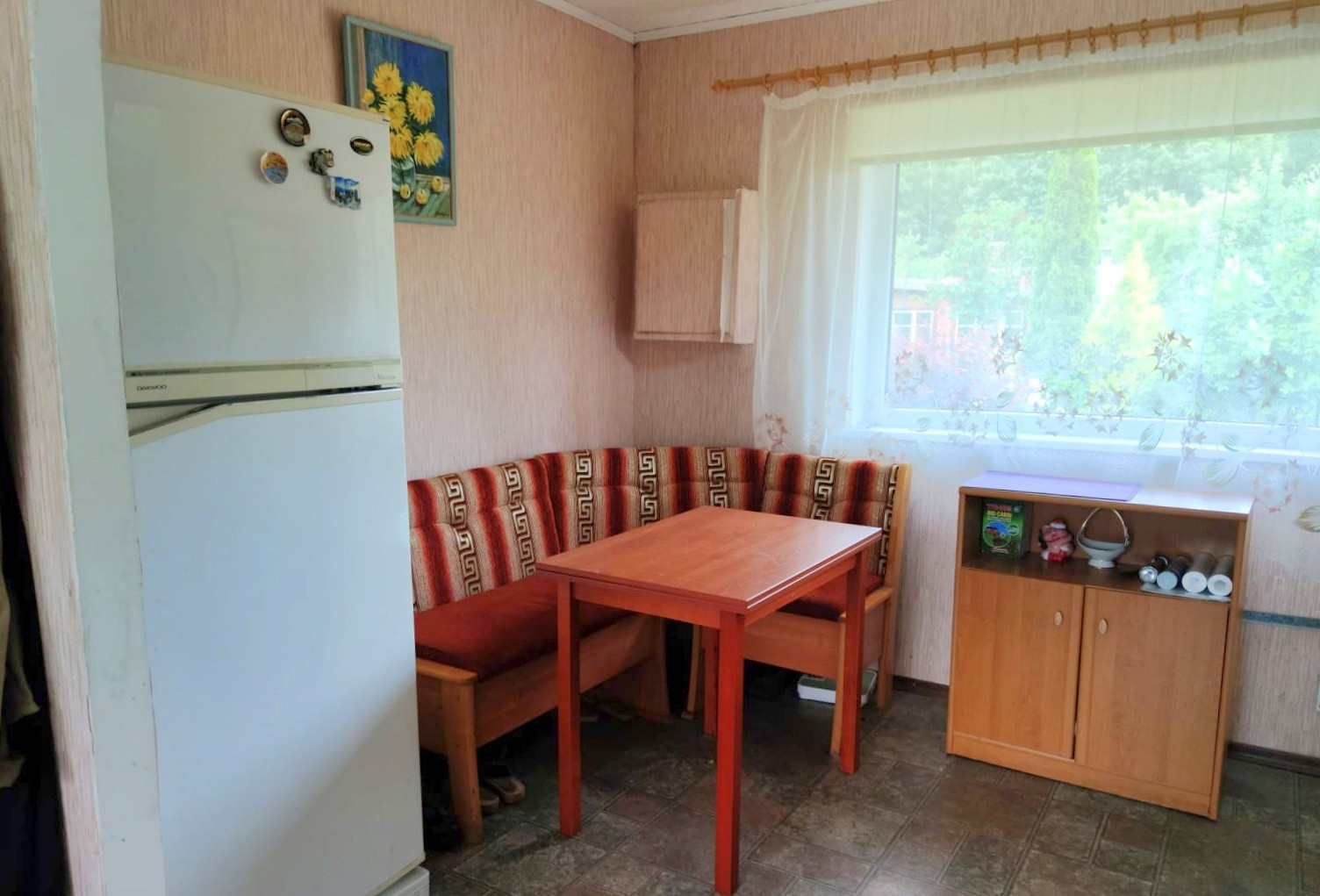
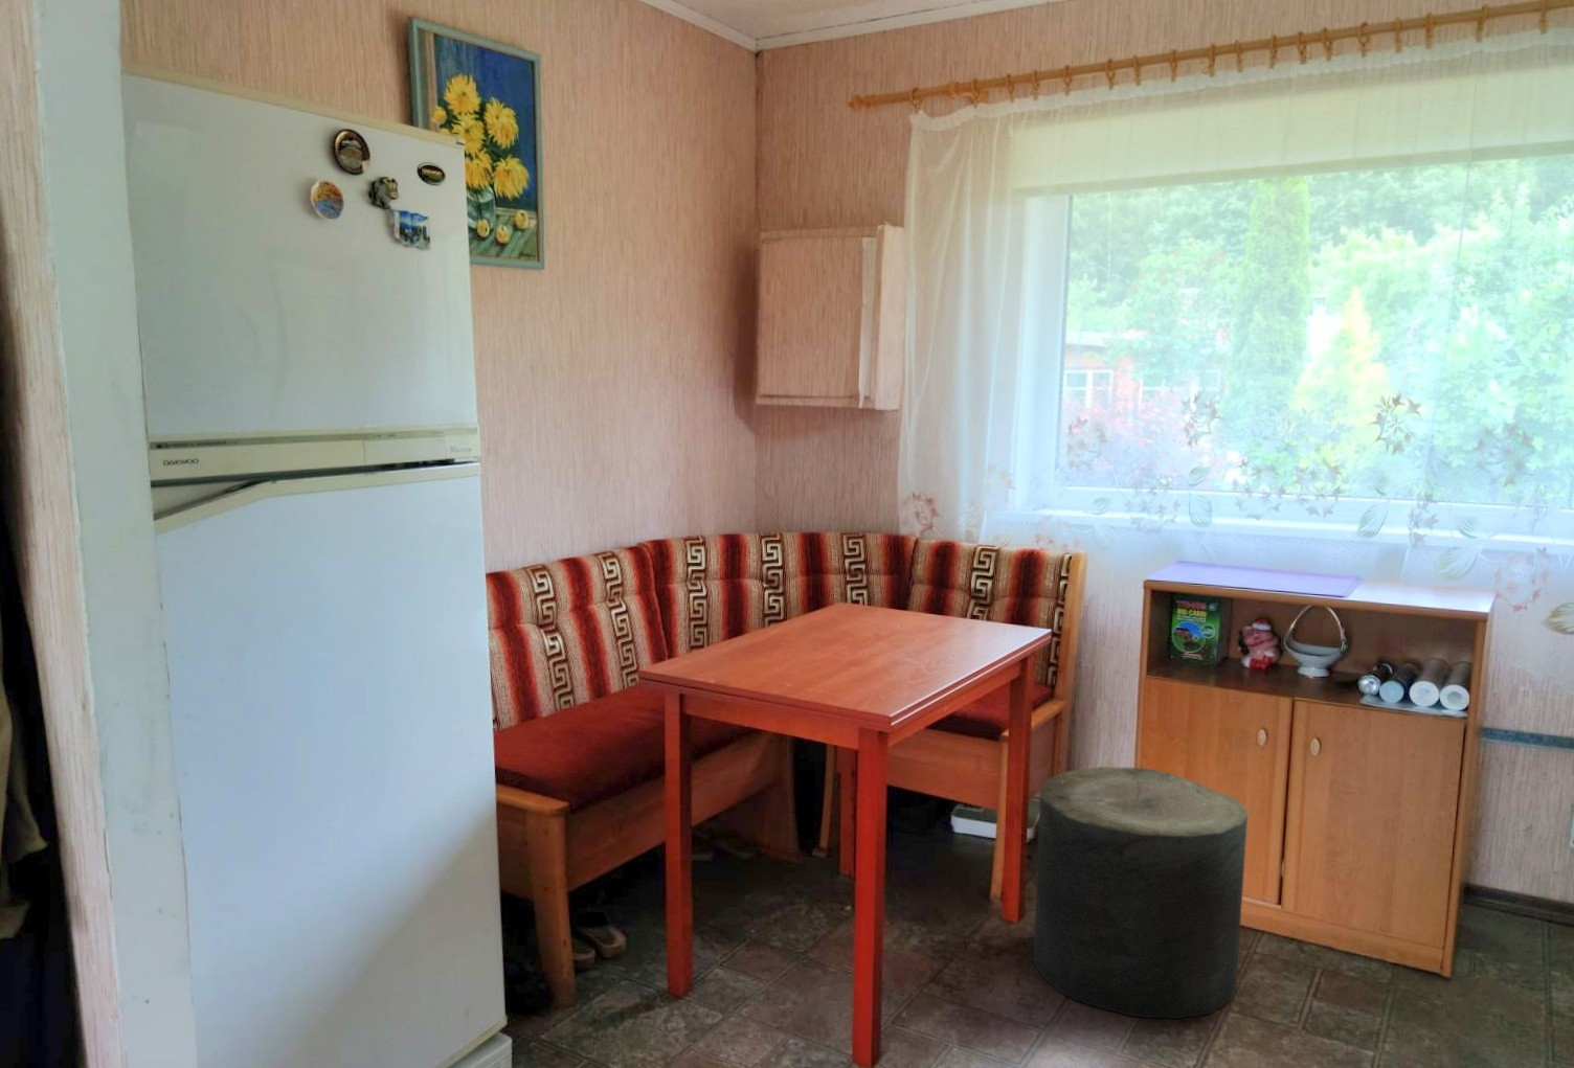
+ stool [1033,765,1248,1020]
